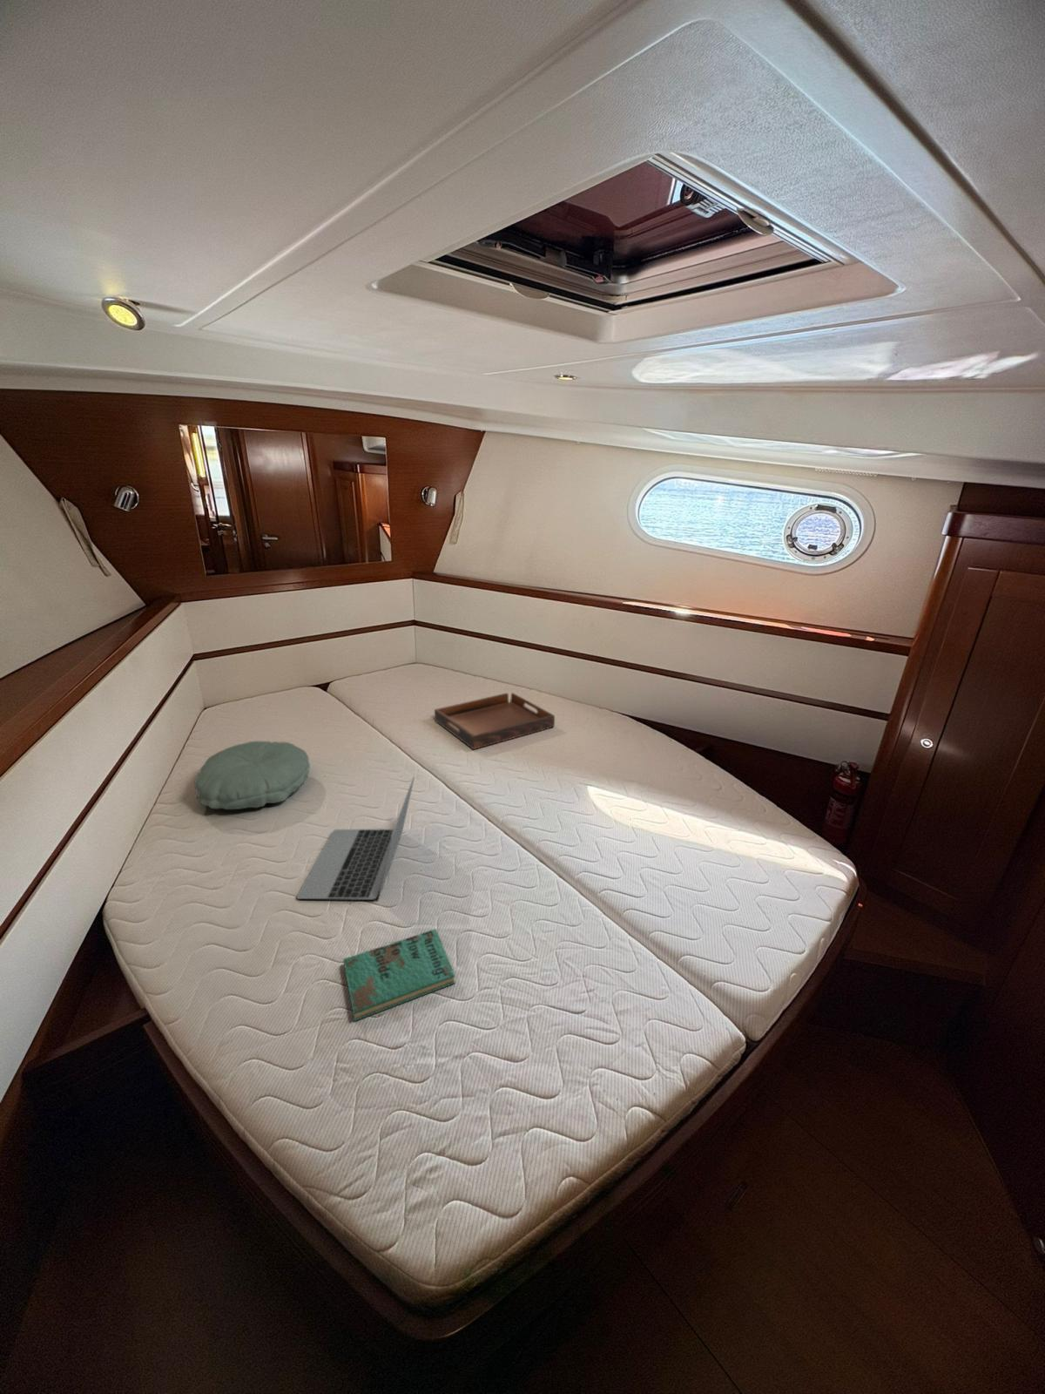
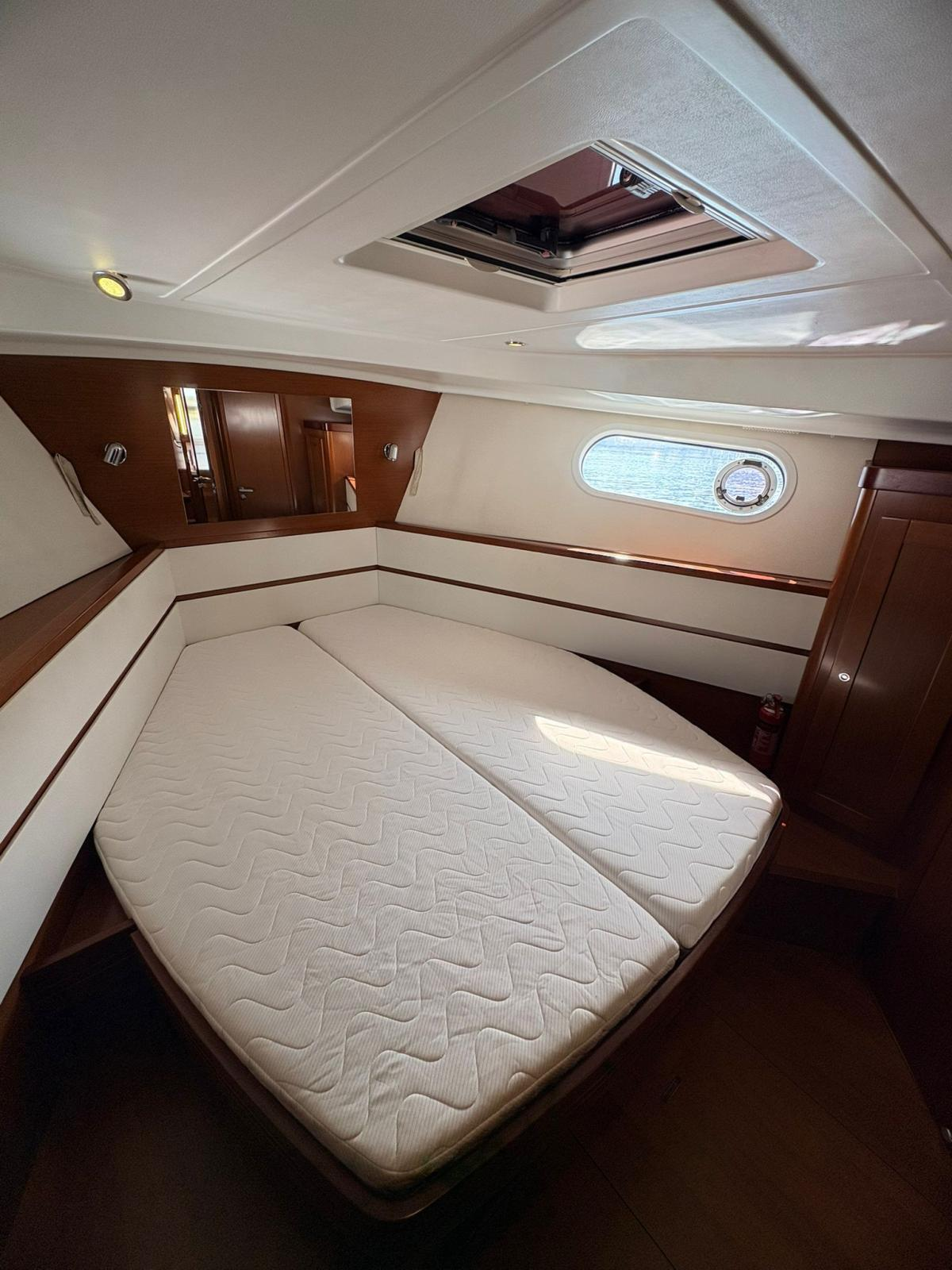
- serving tray [434,692,555,750]
- book [342,928,457,1022]
- laptop [296,775,415,901]
- pillow [193,741,311,810]
